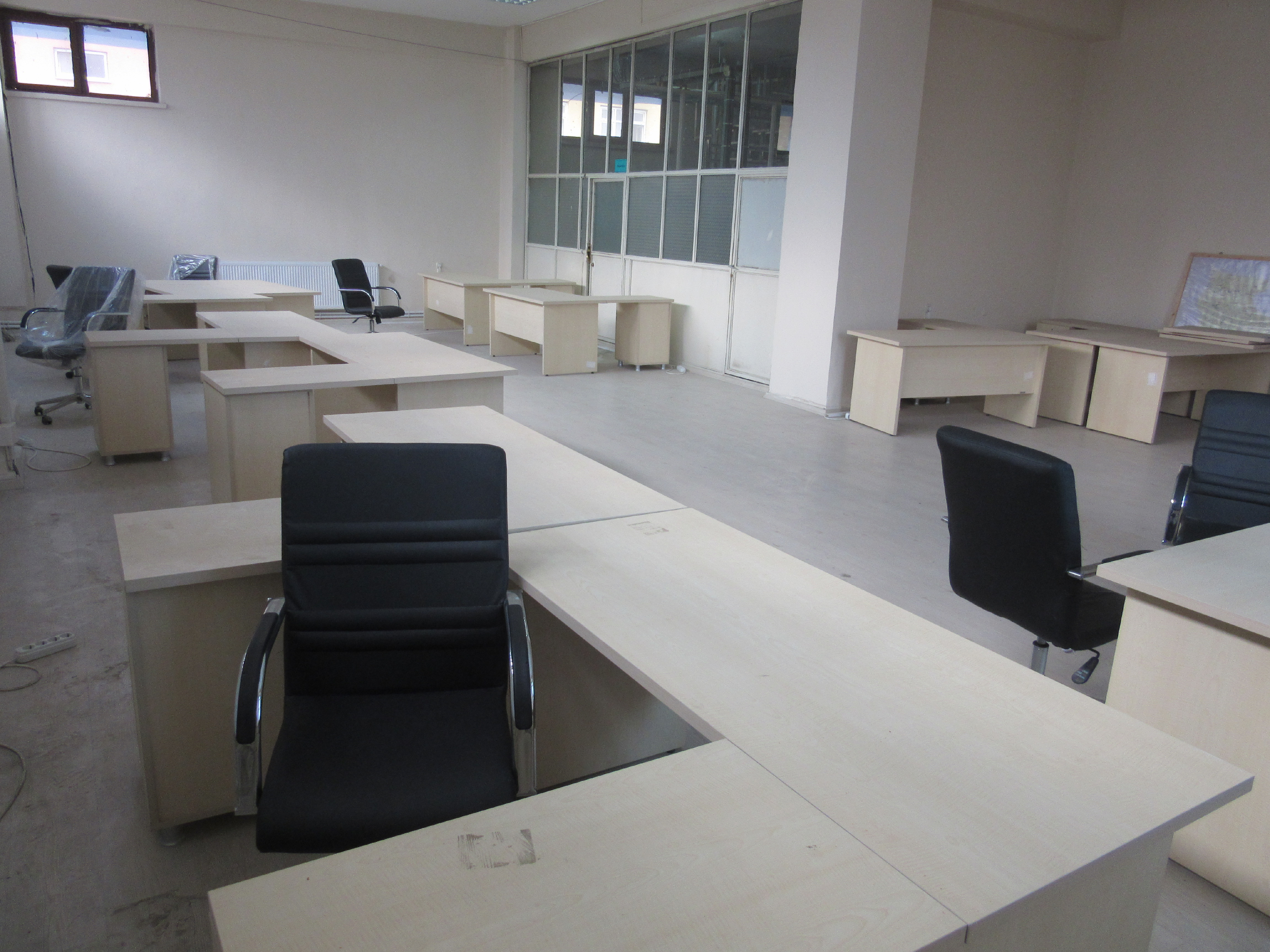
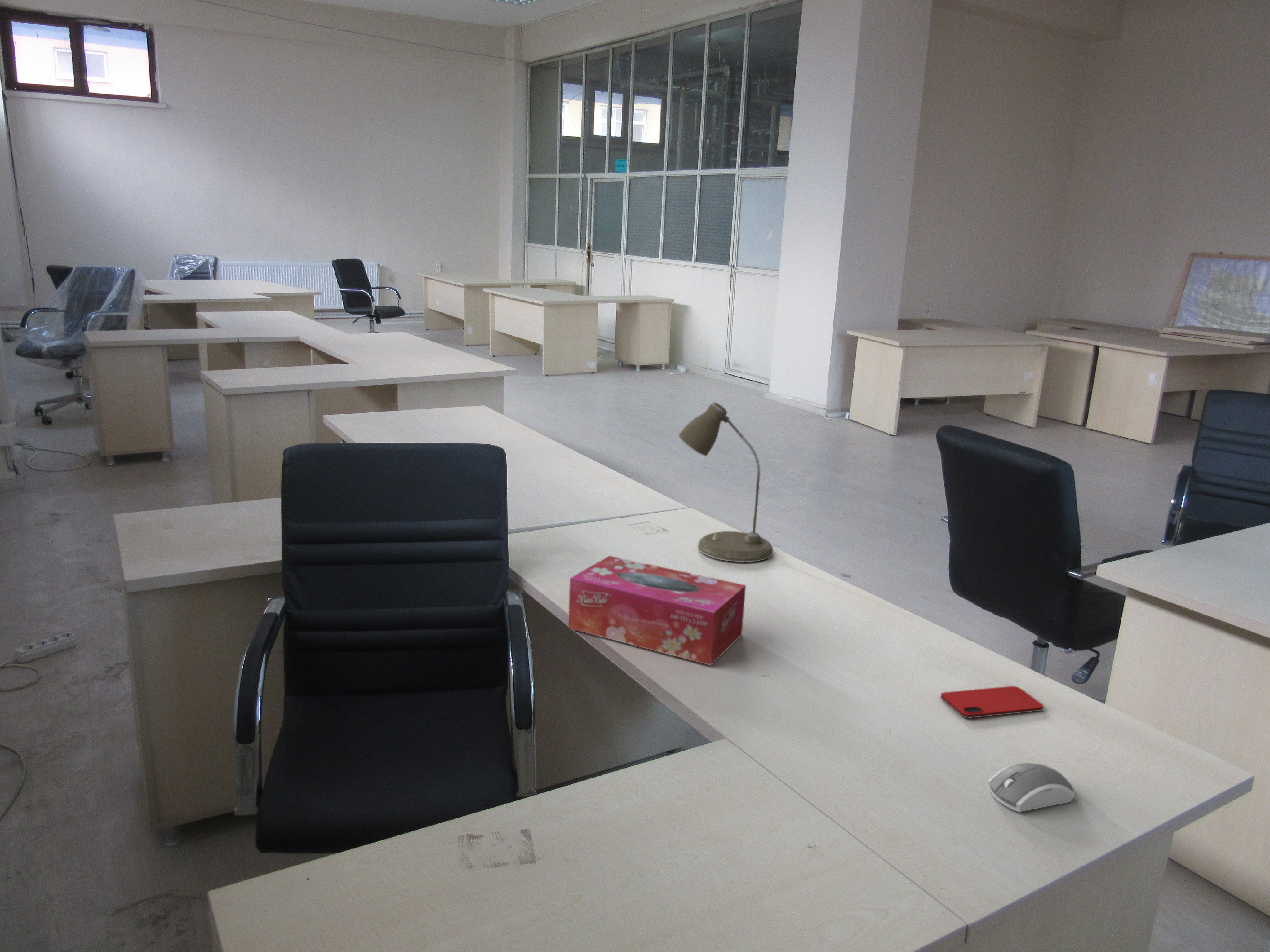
+ smartphone [940,685,1044,718]
+ desk lamp [678,402,773,562]
+ computer mouse [989,763,1074,812]
+ tissue box [568,555,746,666]
